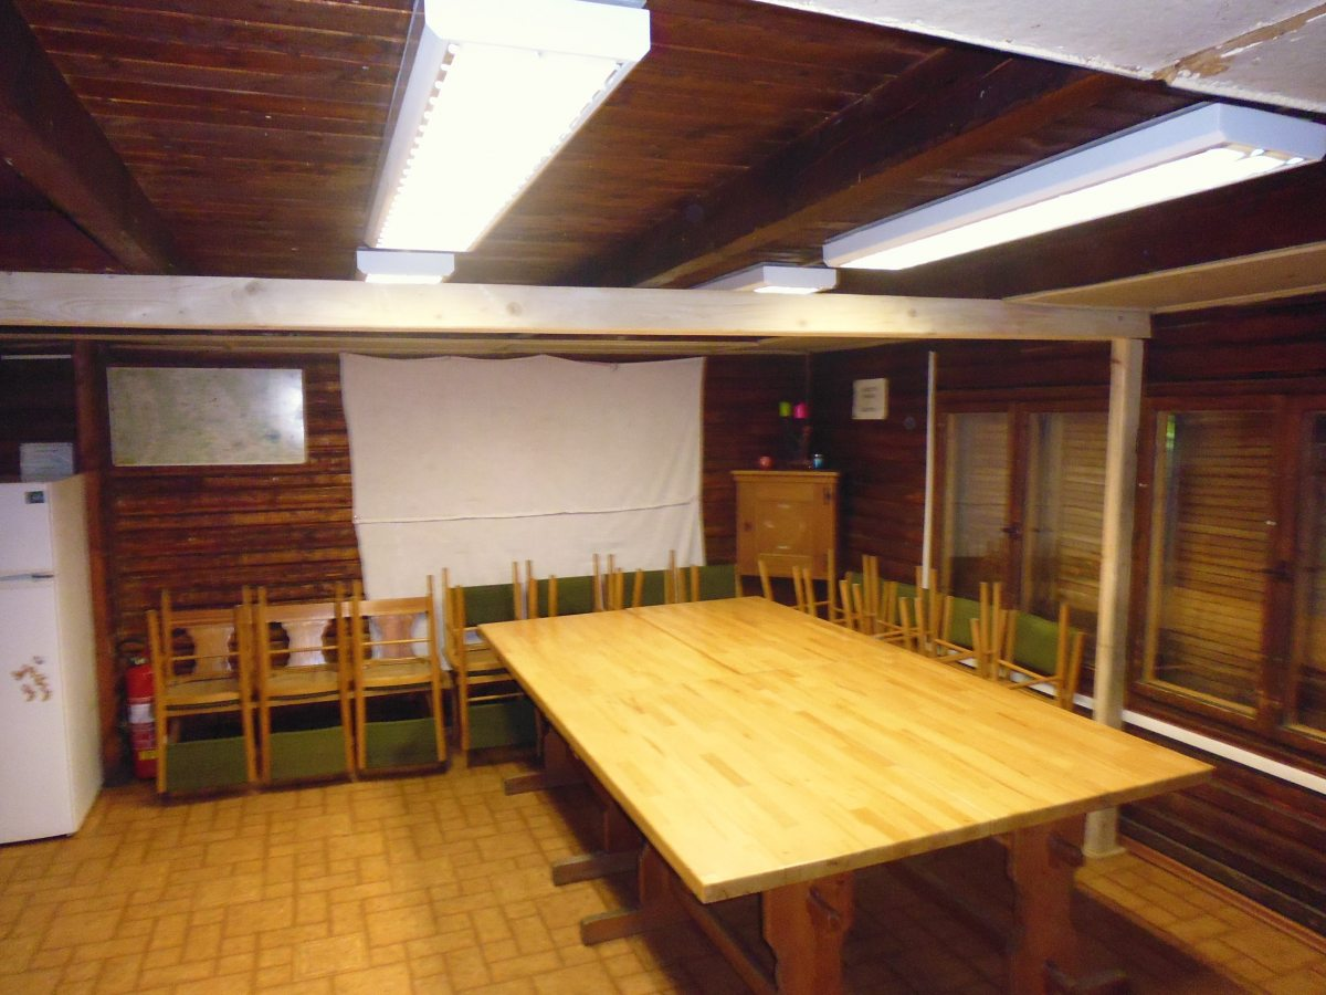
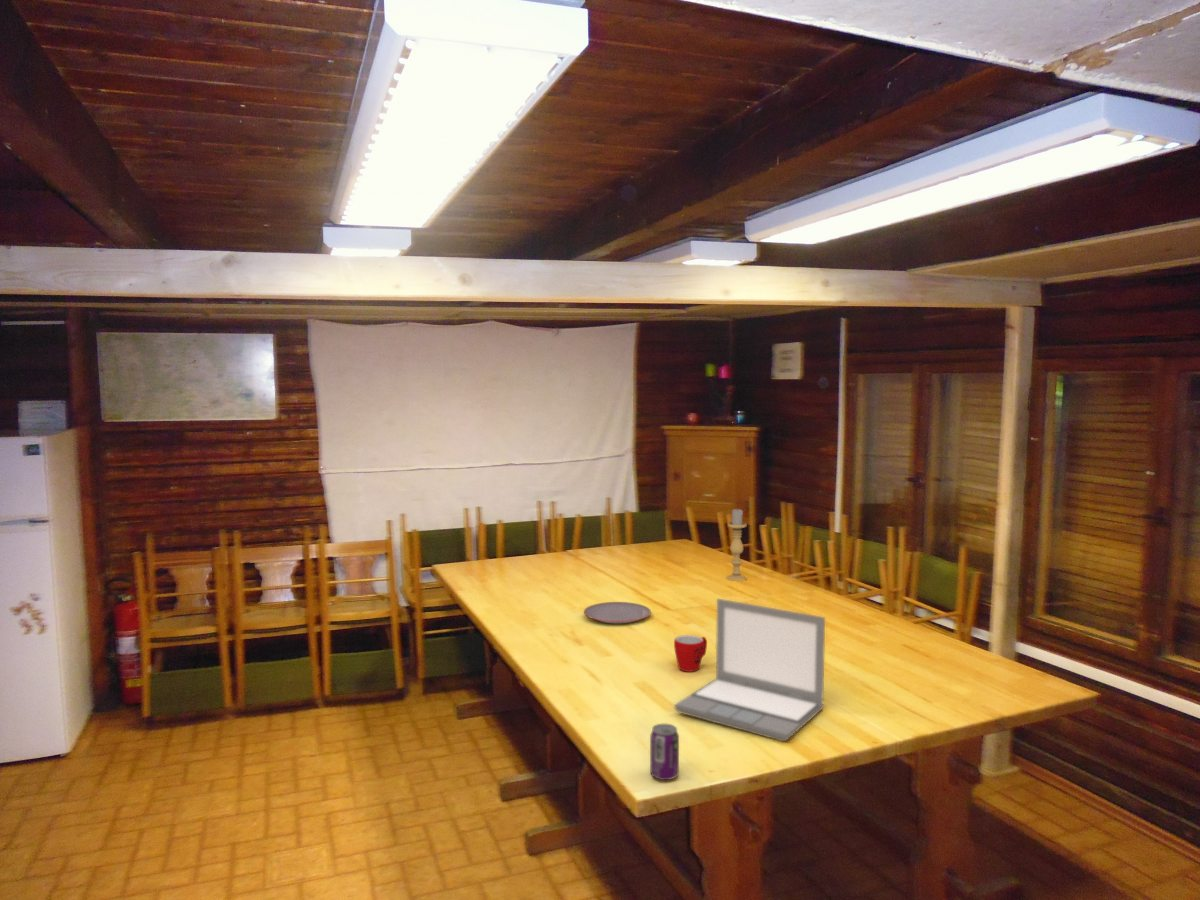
+ candle holder [726,507,747,582]
+ mug [673,634,708,673]
+ beverage can [649,723,680,781]
+ laptop [674,597,826,743]
+ plate [583,601,652,625]
